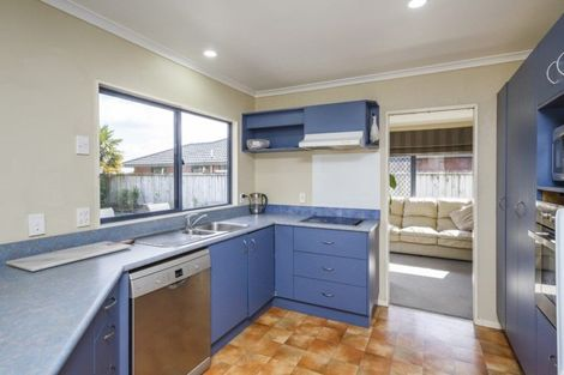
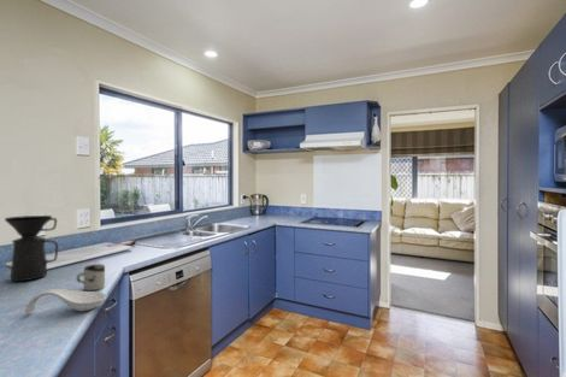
+ coffee maker [4,214,59,282]
+ cup [75,264,106,291]
+ spoon rest [24,288,108,316]
